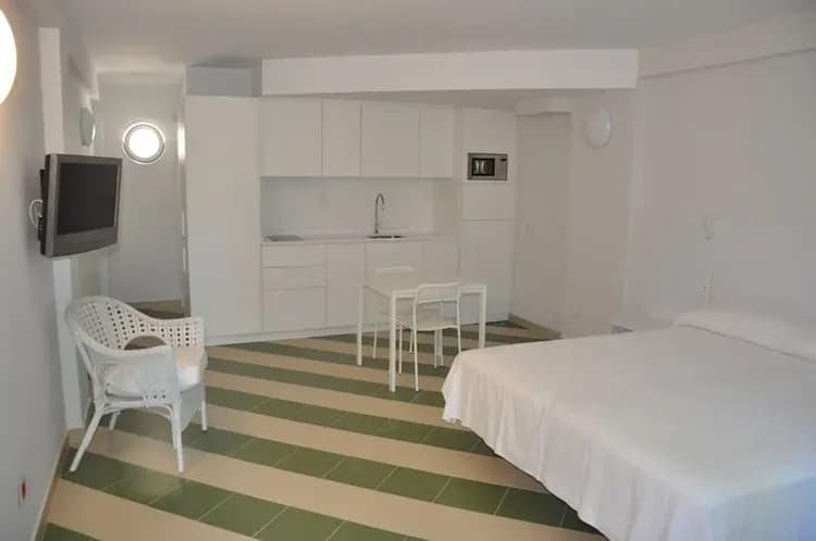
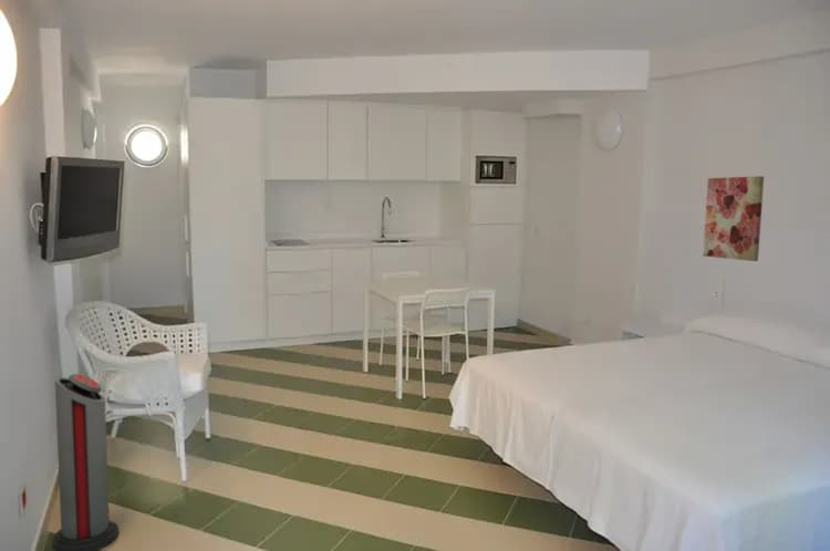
+ wall art [702,175,765,262]
+ air purifier [51,373,121,551]
